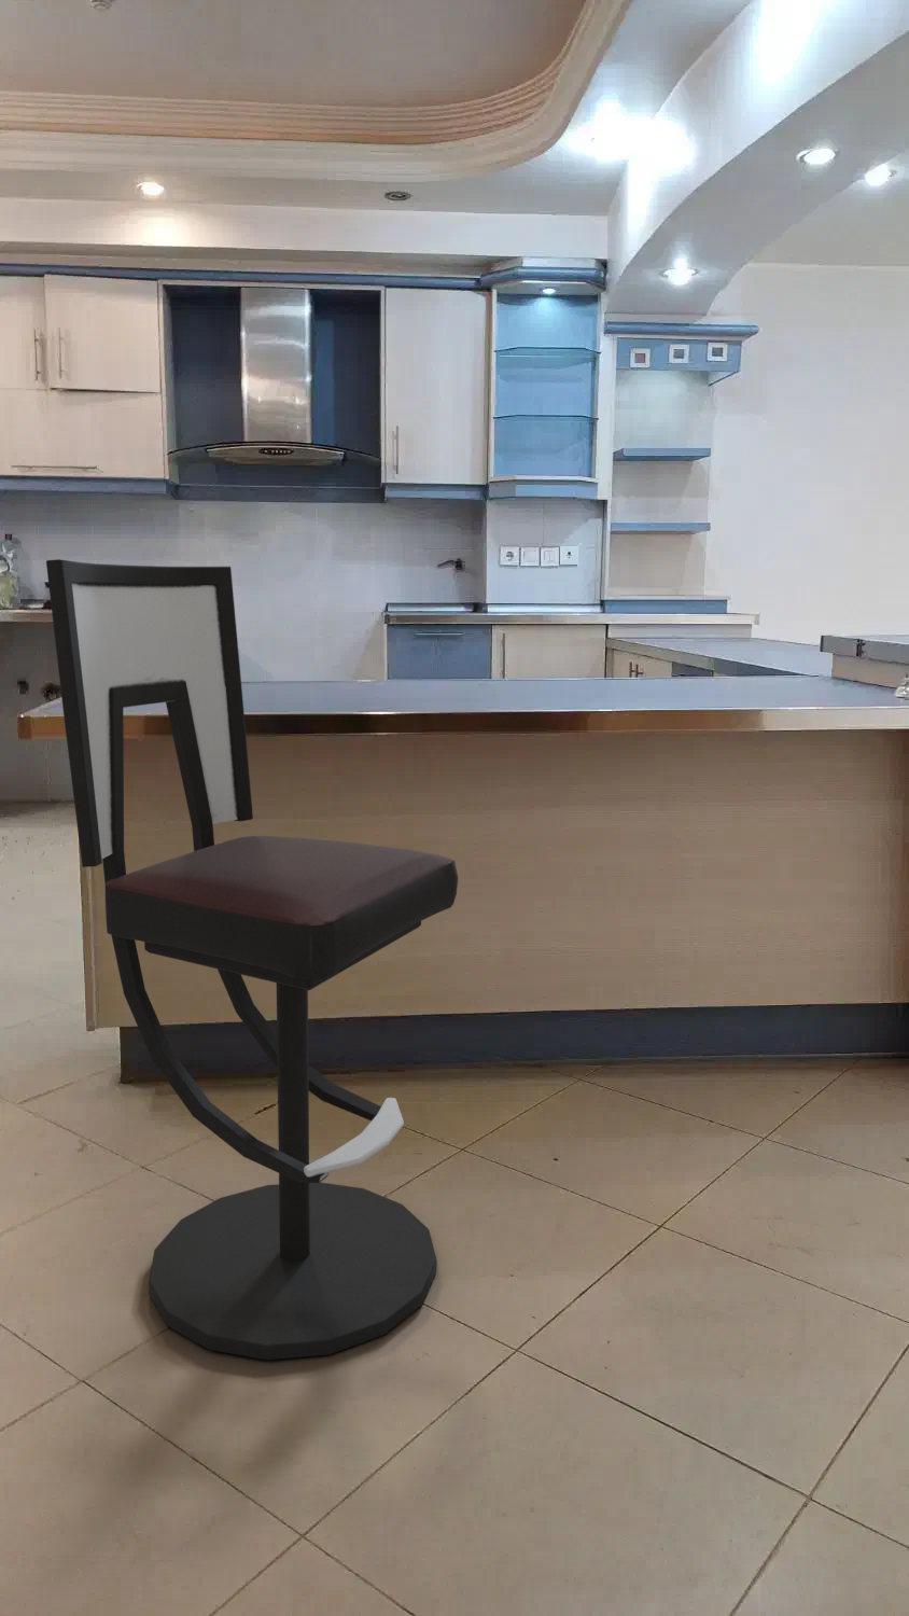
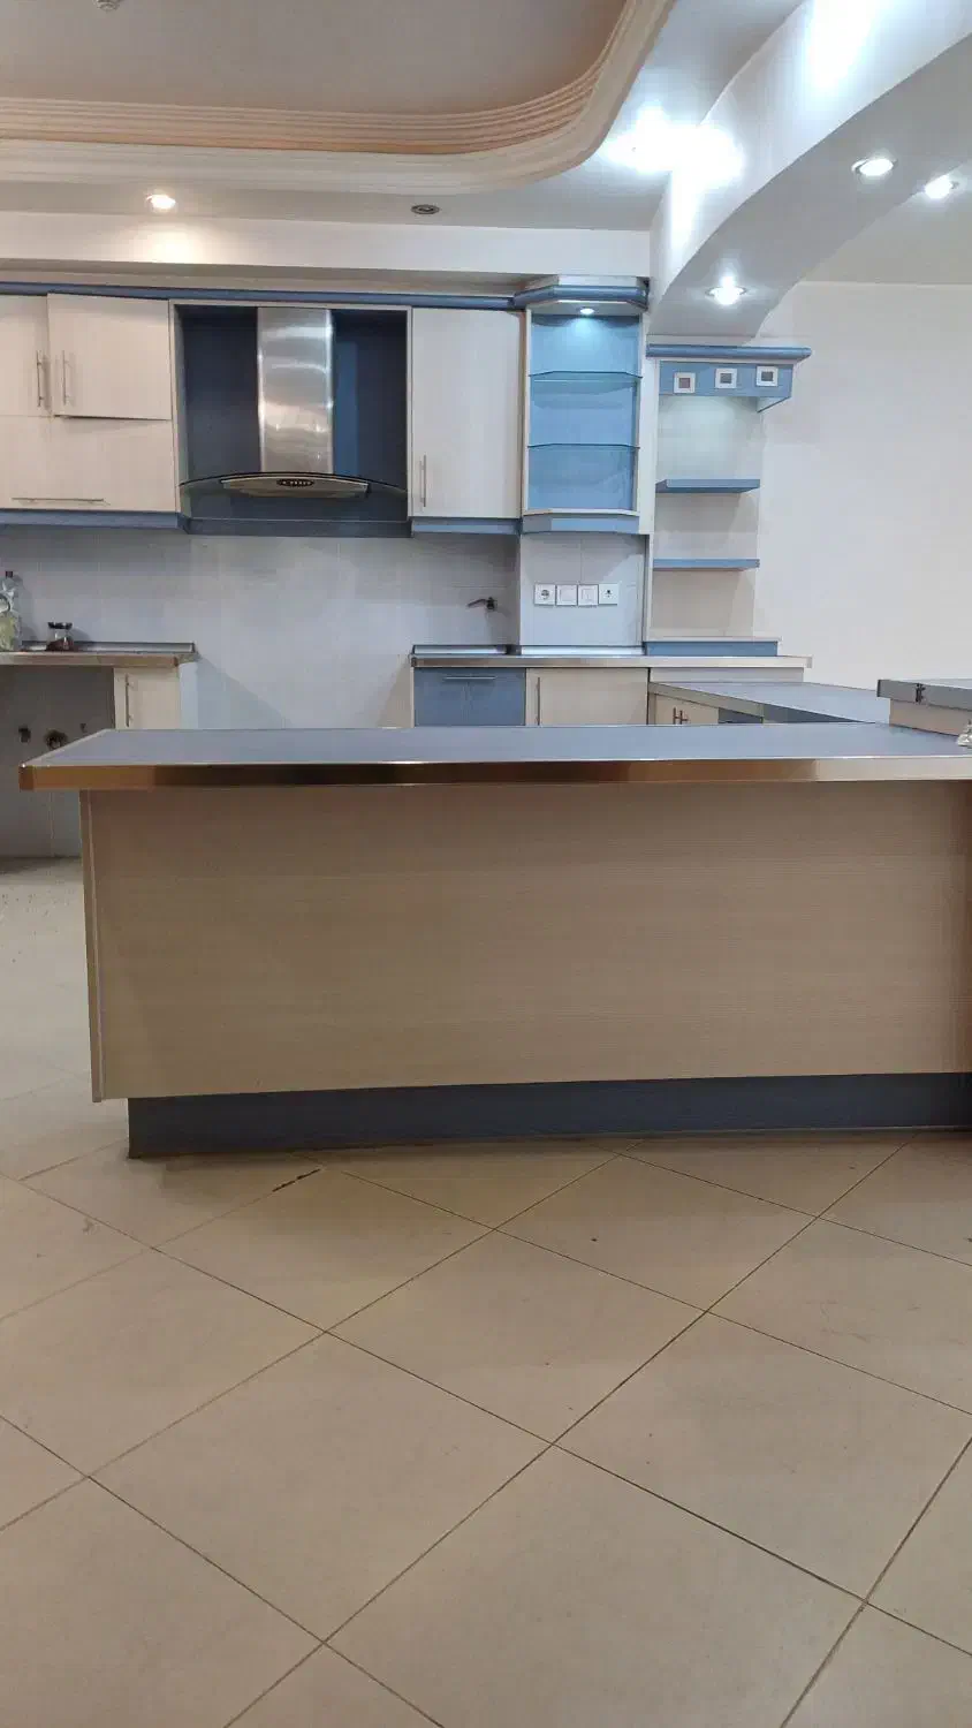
- bar stool [46,558,458,1361]
